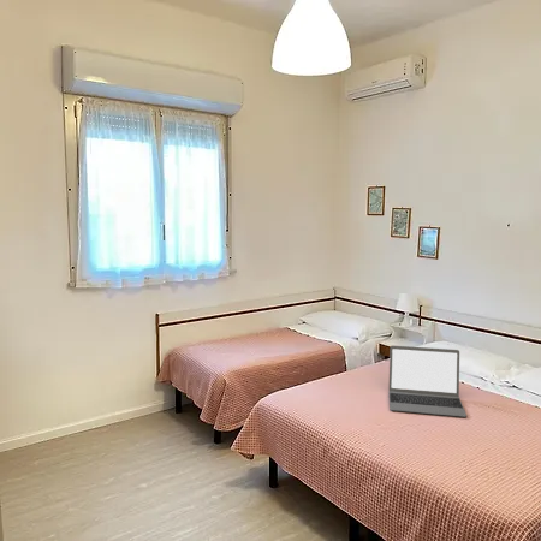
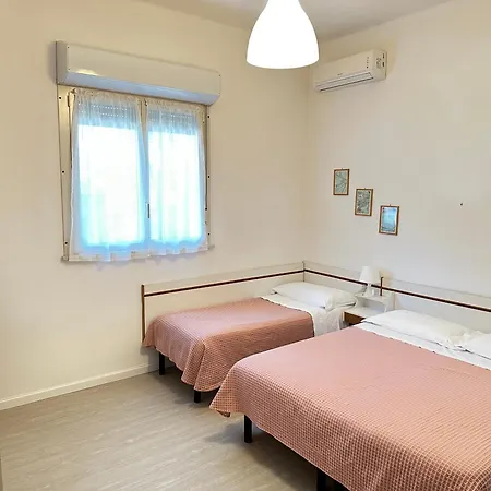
- laptop [387,345,468,418]
